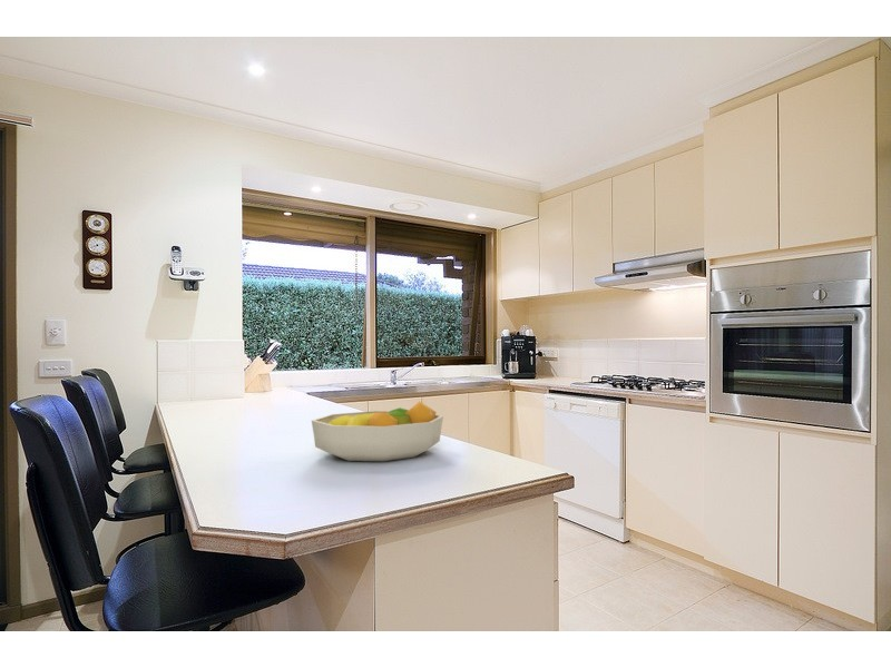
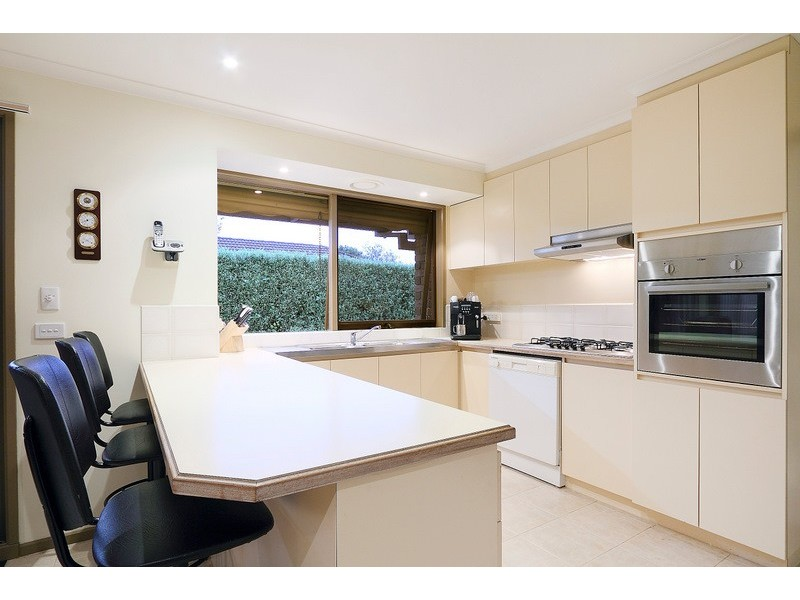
- fruit bowl [311,401,444,462]
